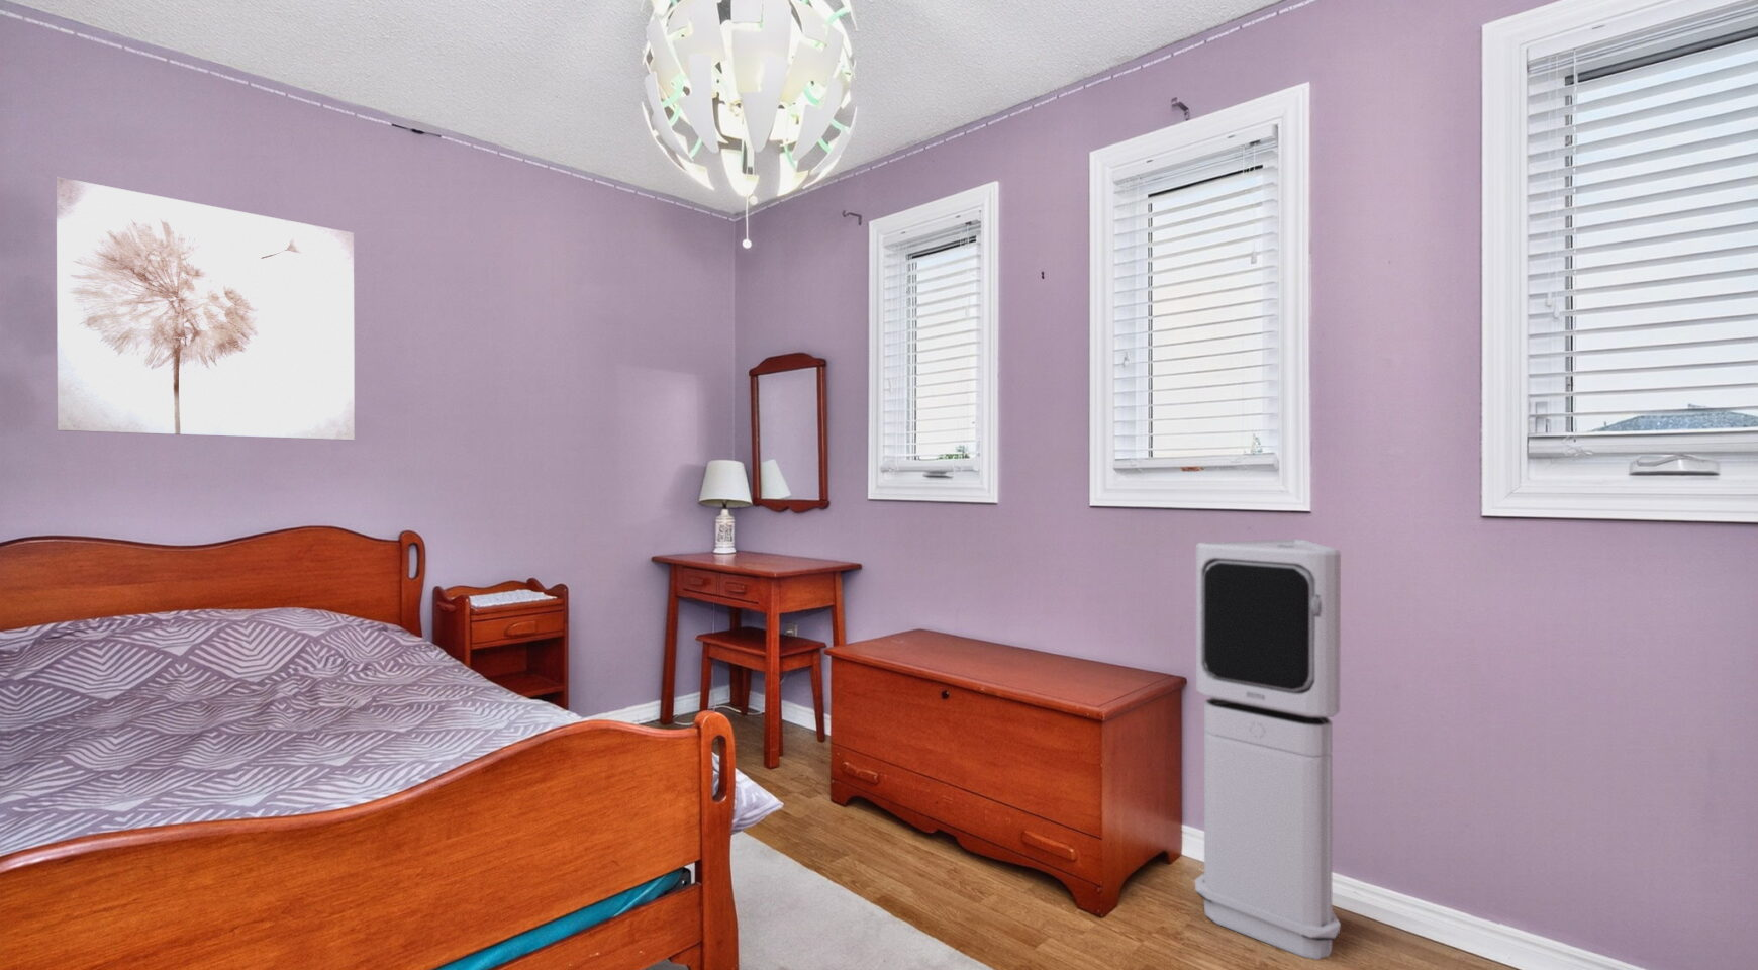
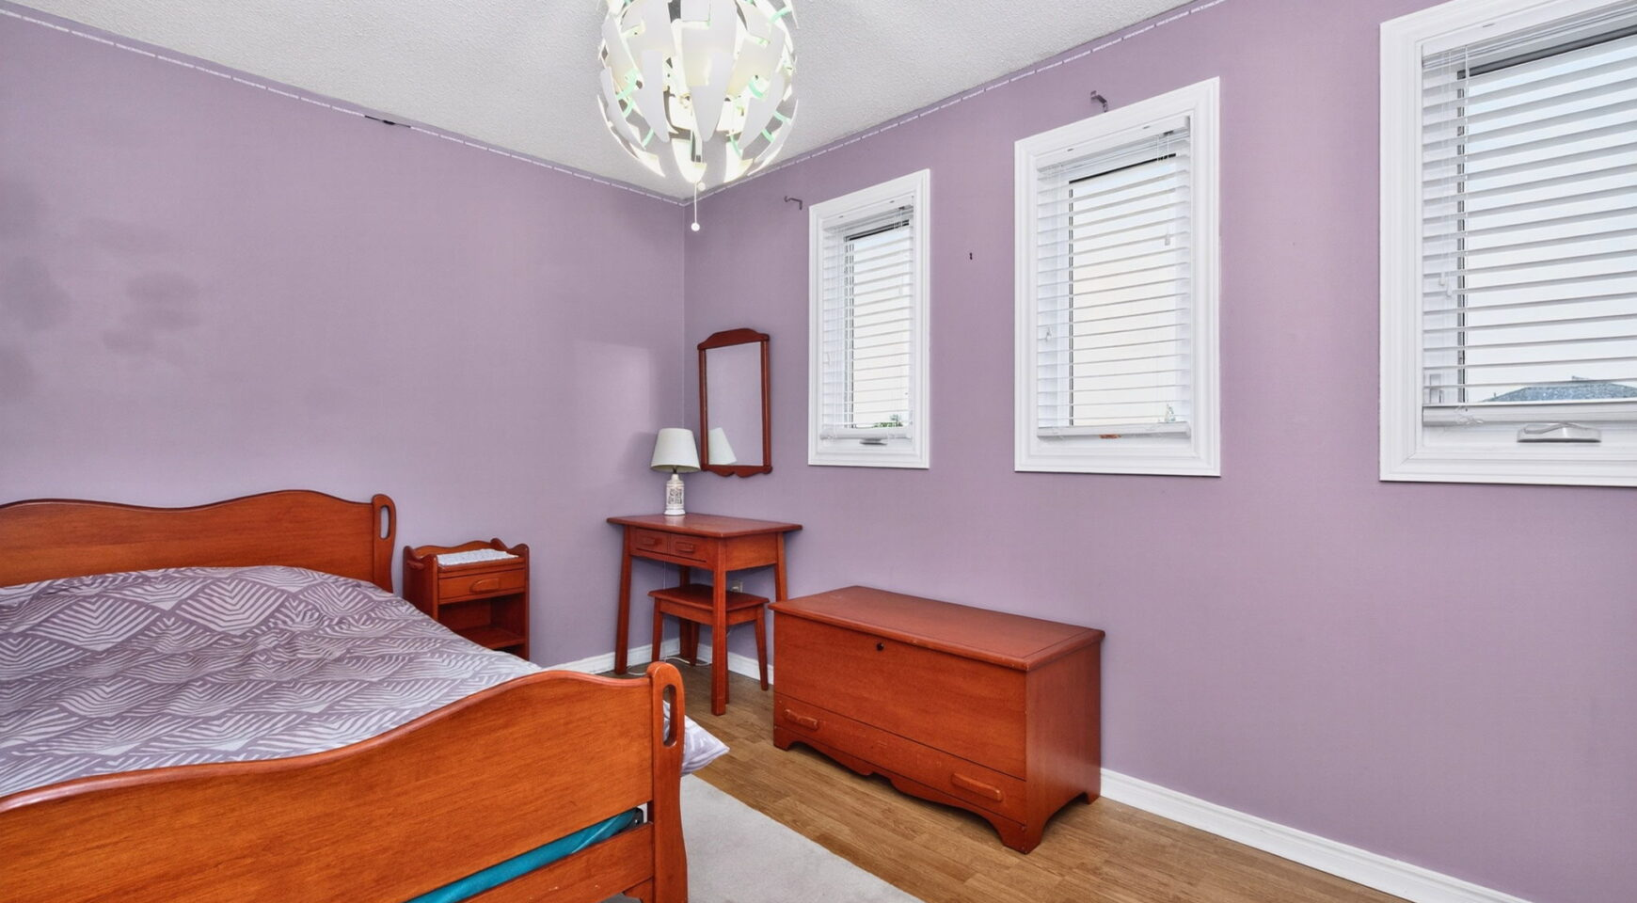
- air purifier [1194,539,1341,960]
- wall art [56,176,356,441]
